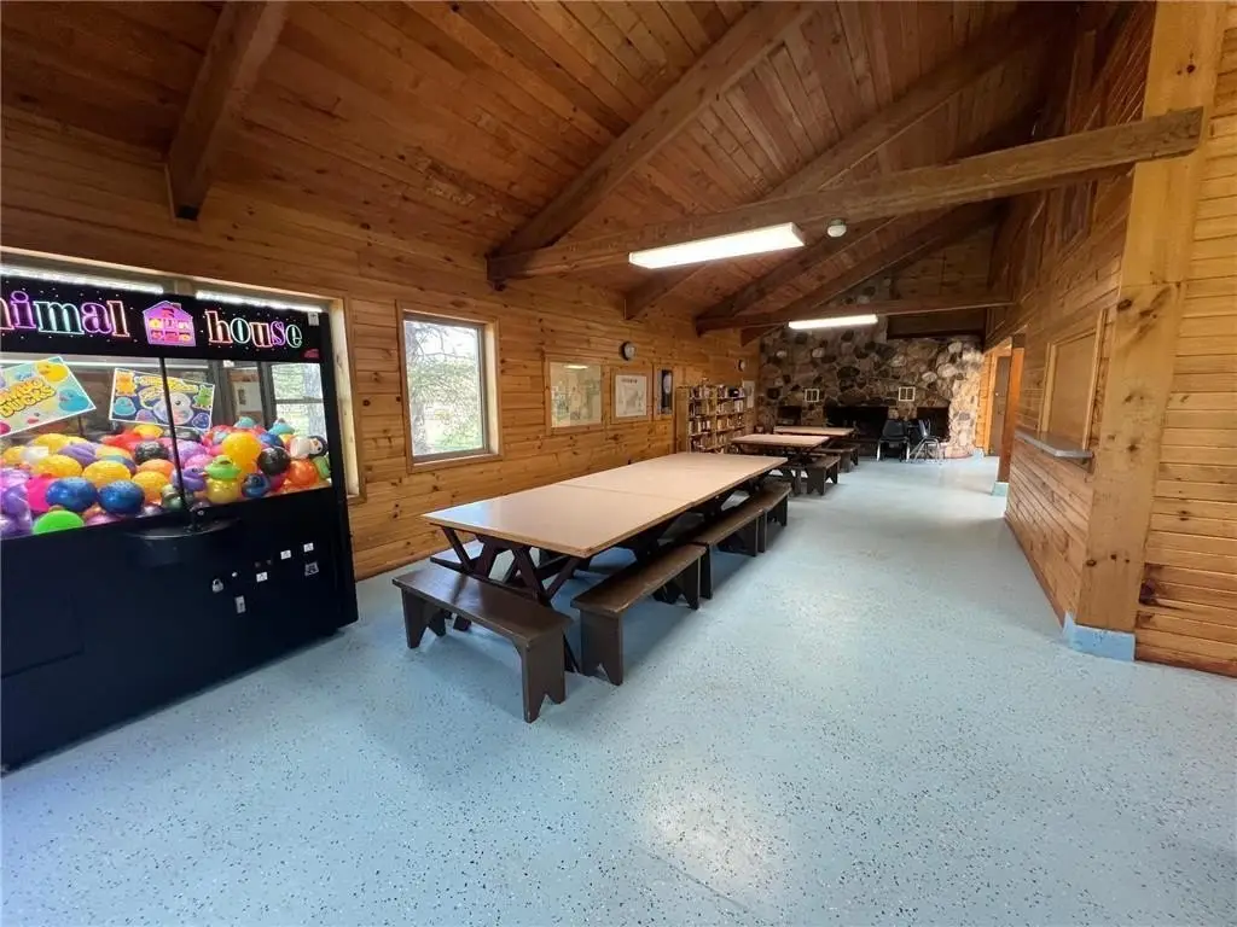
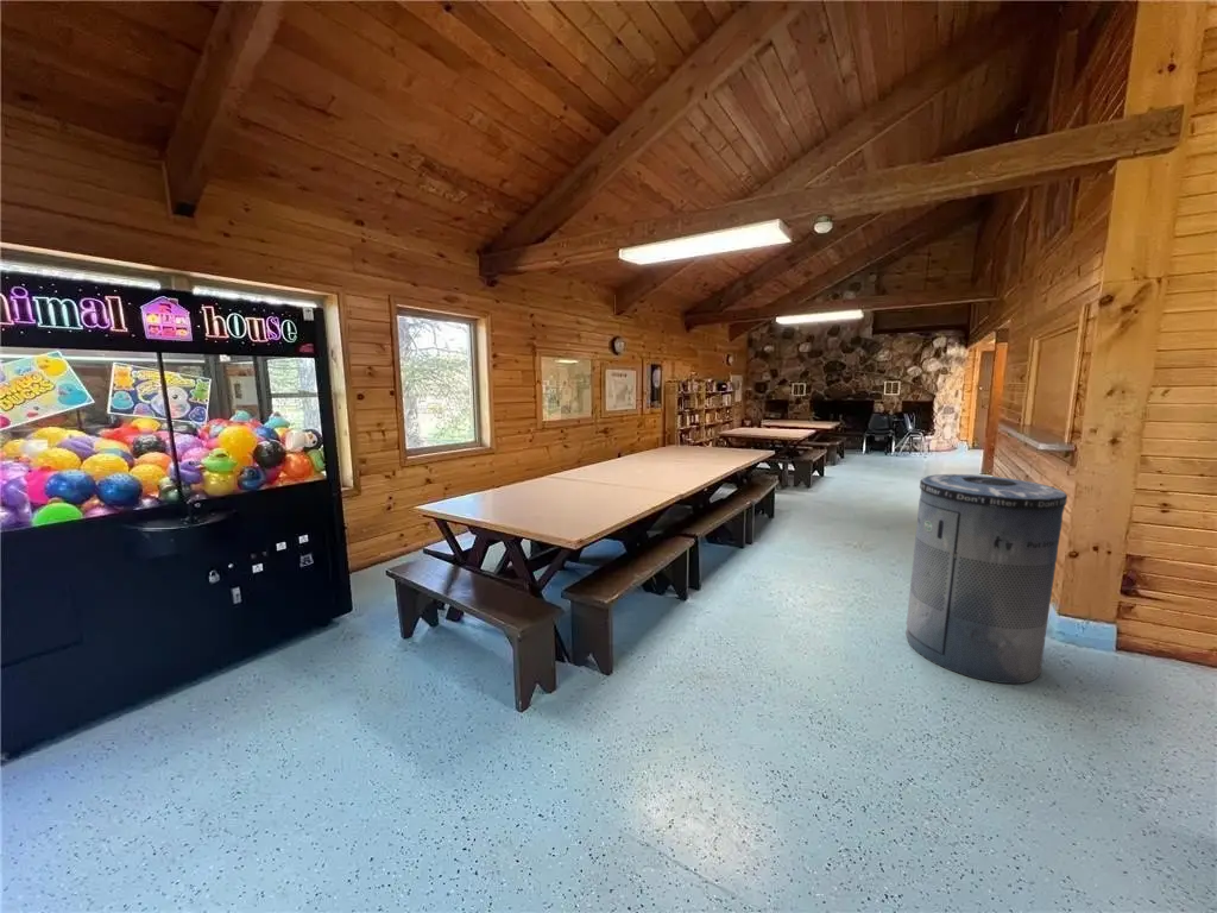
+ trash can [904,473,1068,685]
